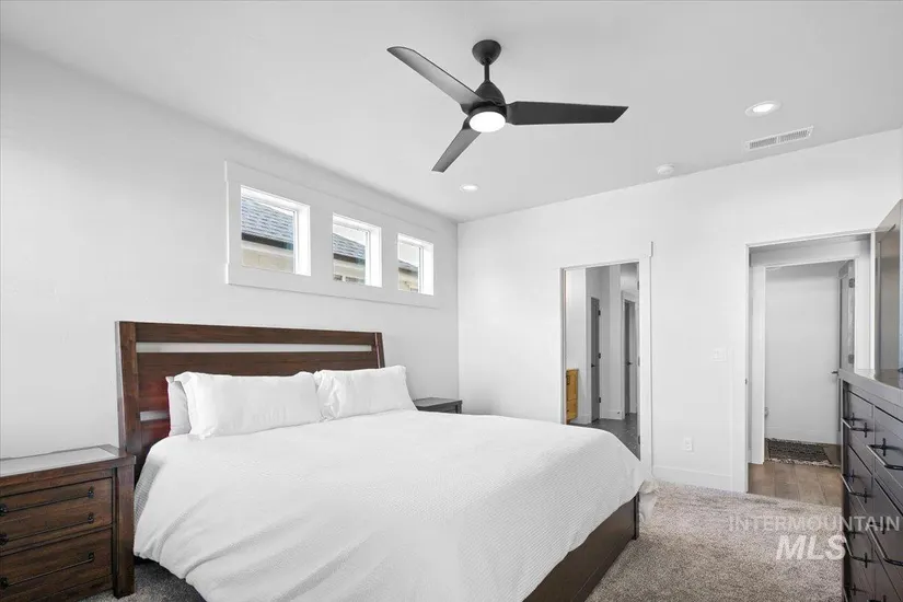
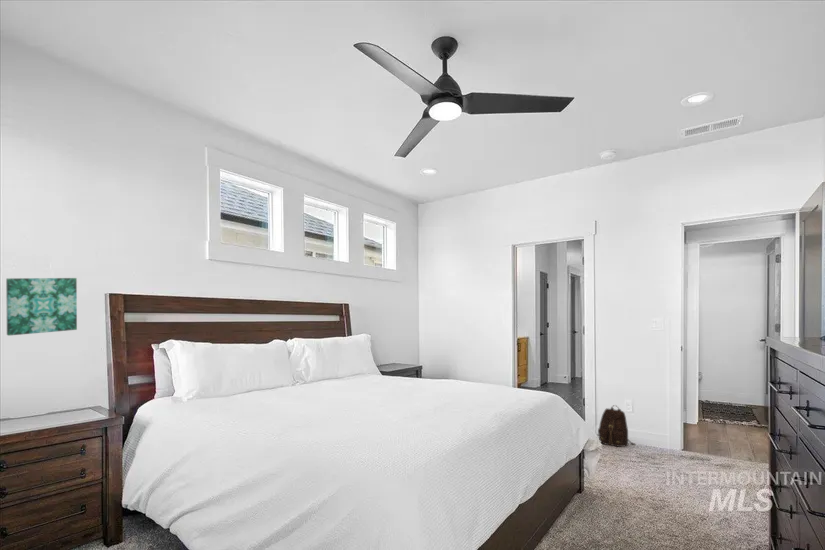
+ backpack [596,404,637,448]
+ wall art [5,277,78,337]
